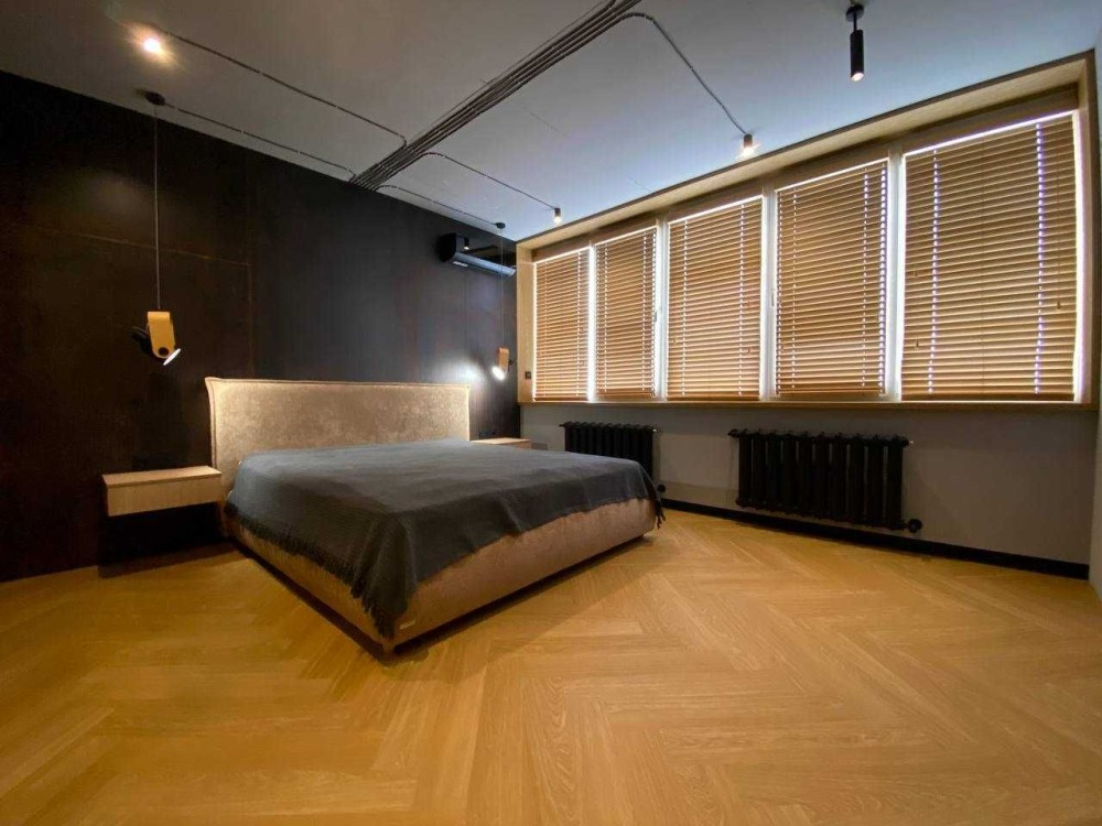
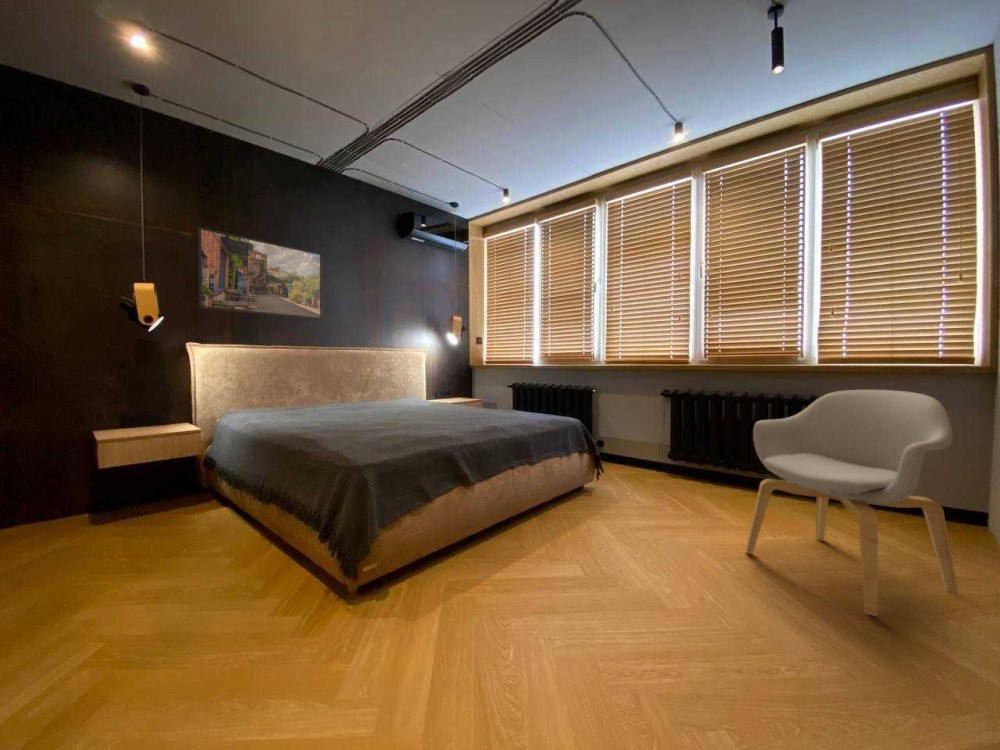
+ armchair [745,389,960,618]
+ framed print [197,226,323,320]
